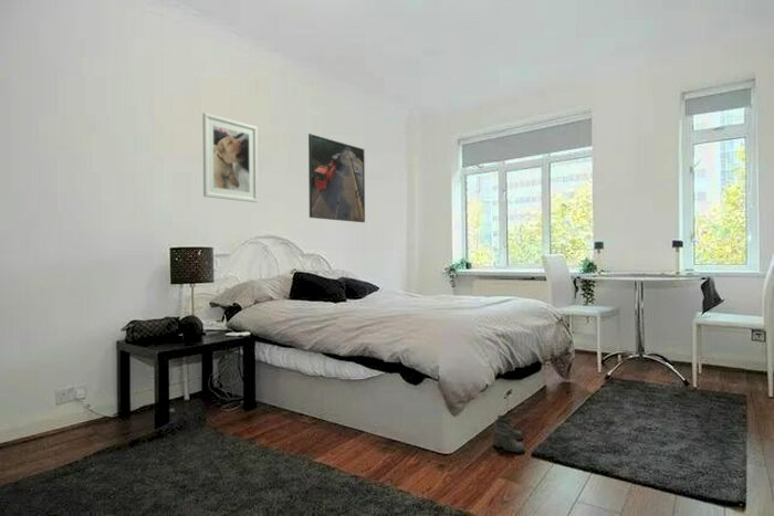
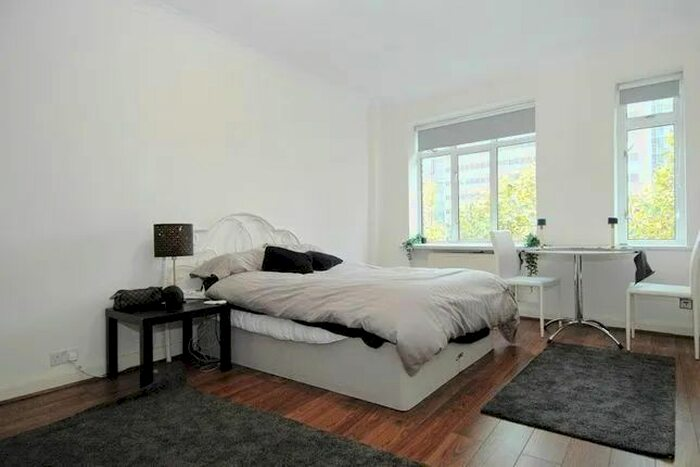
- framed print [307,133,366,223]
- boots [491,413,526,454]
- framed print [202,112,259,203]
